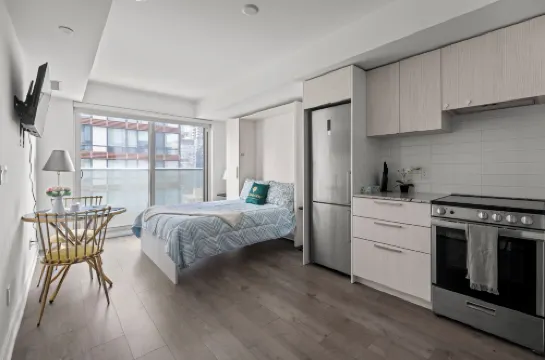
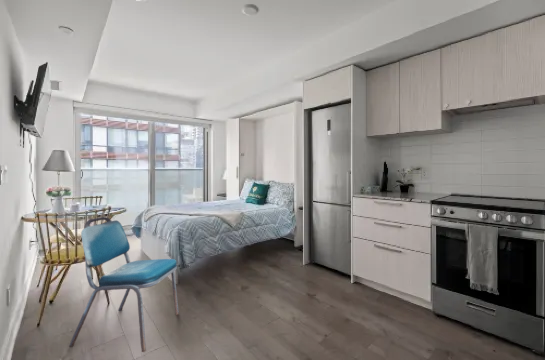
+ dining chair [68,216,180,353]
